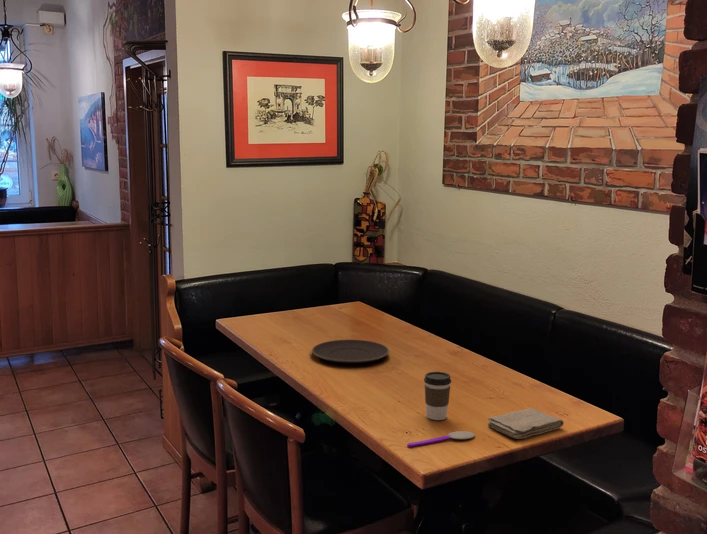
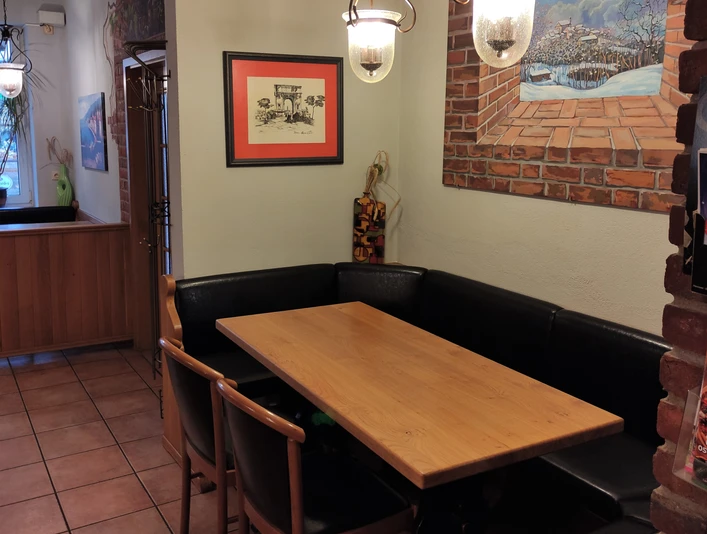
- plate [311,339,390,364]
- washcloth [487,407,565,440]
- spoon [406,430,476,448]
- coffee cup [423,371,452,421]
